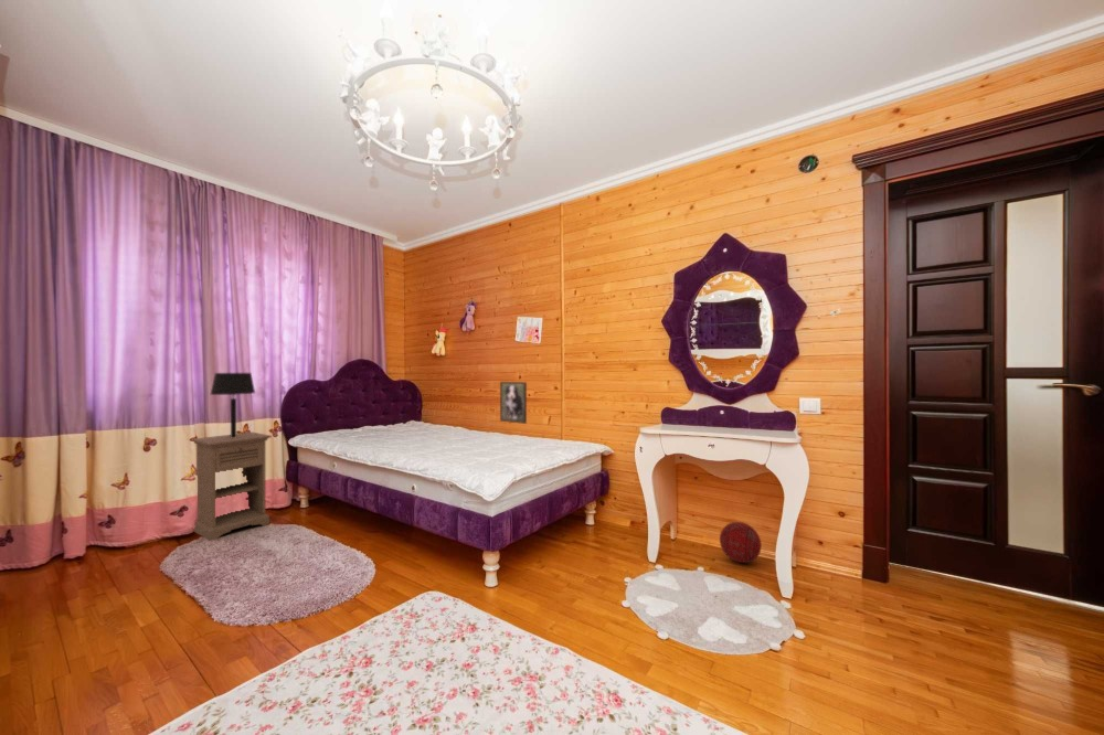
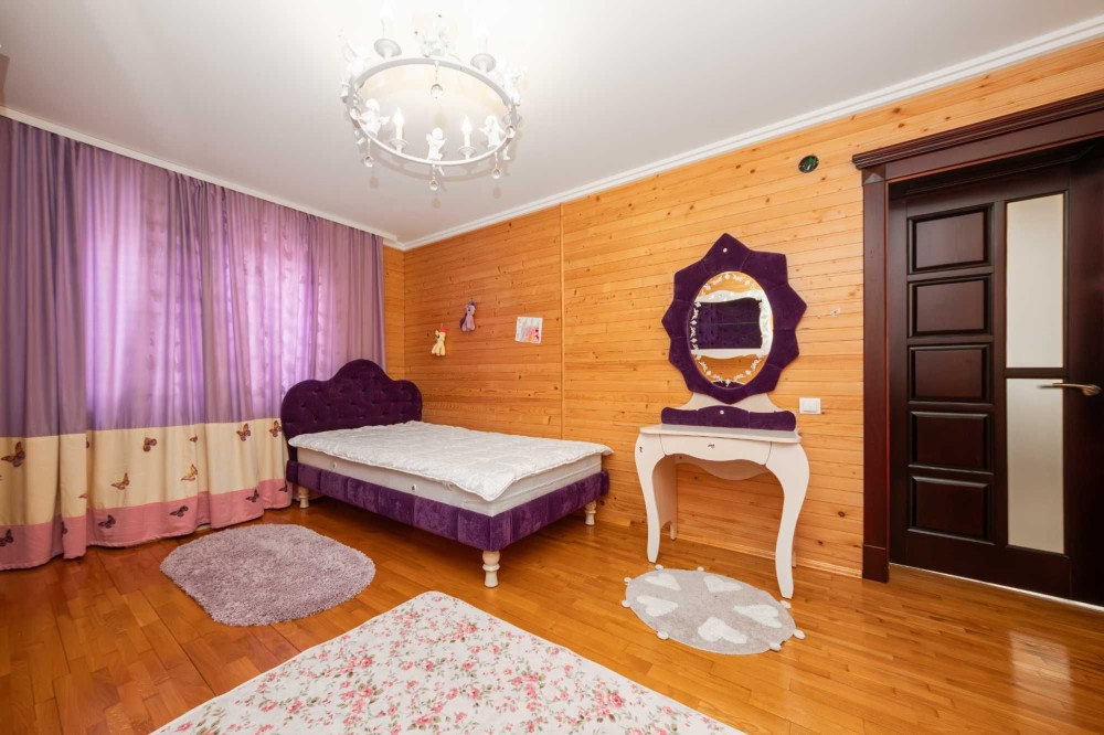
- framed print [499,381,528,425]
- ball [719,521,763,564]
- table lamp [210,372,256,438]
- nightstand [190,432,273,542]
